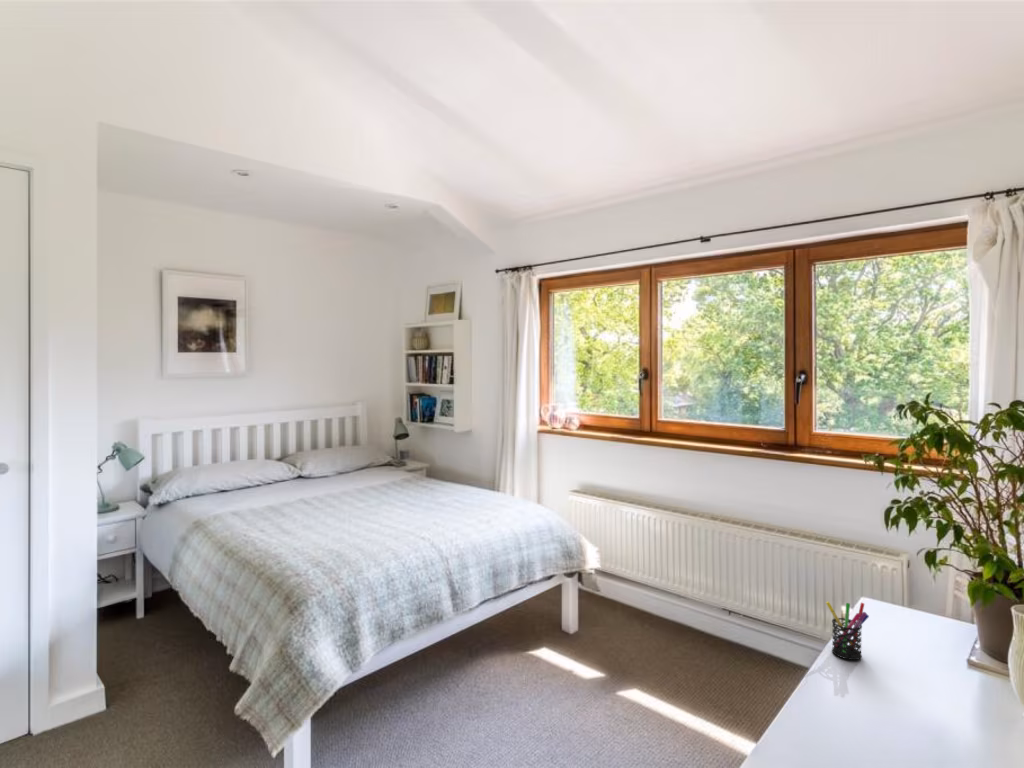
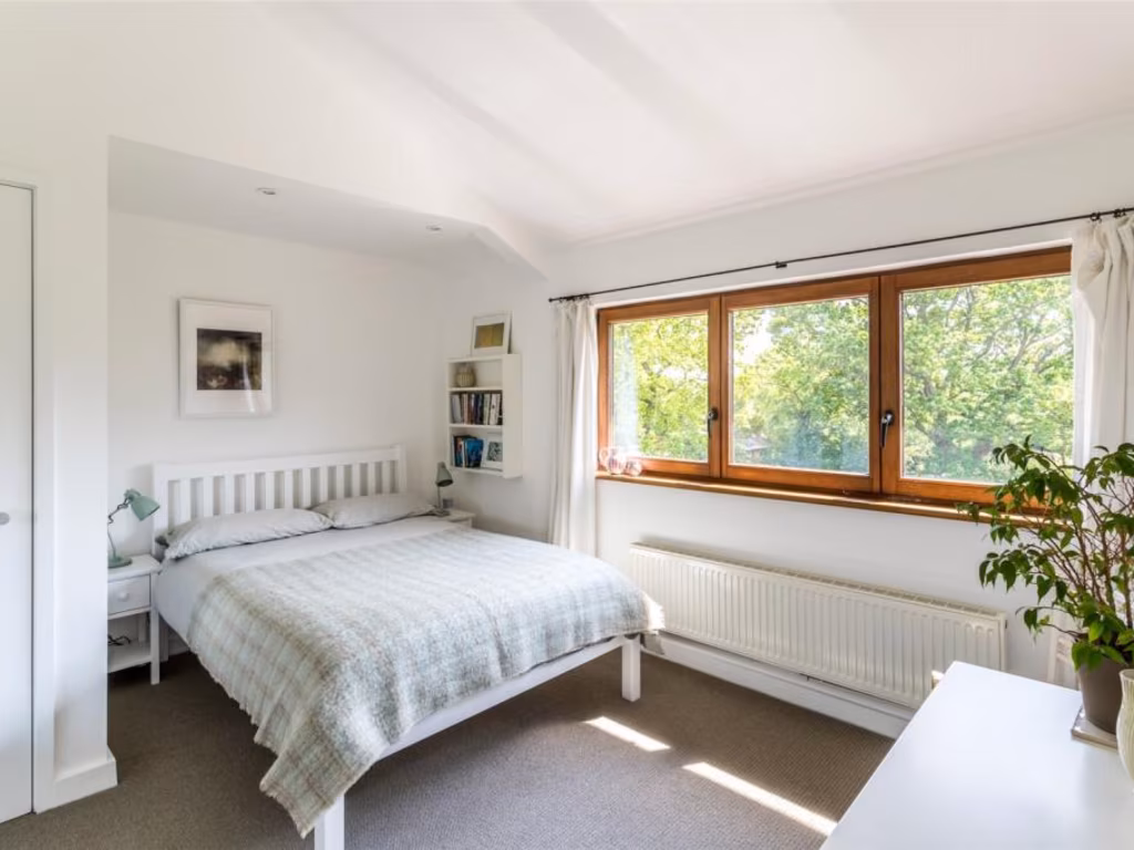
- pen holder [825,601,870,661]
